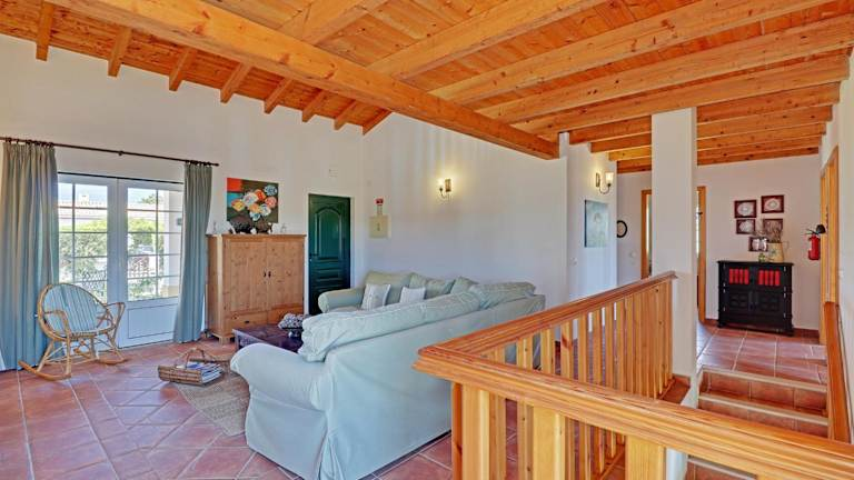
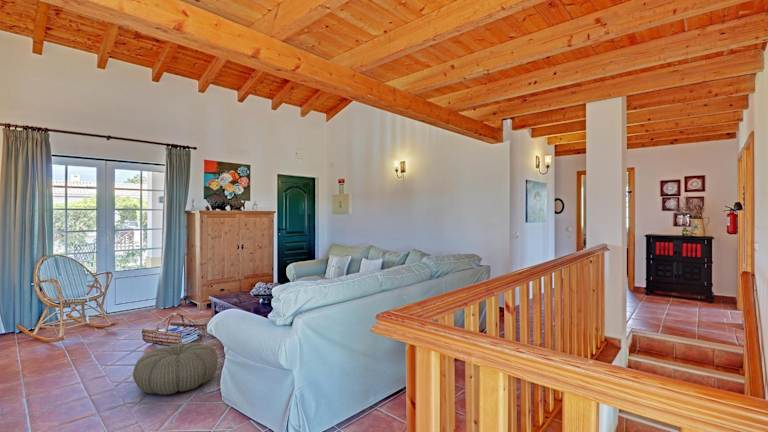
+ pouf [132,342,219,395]
